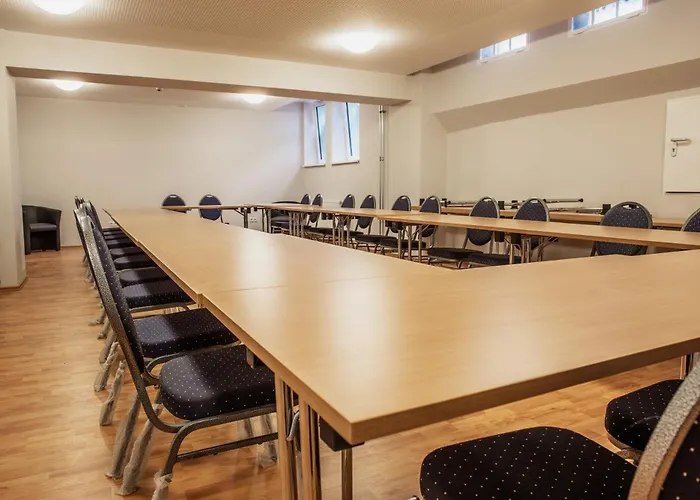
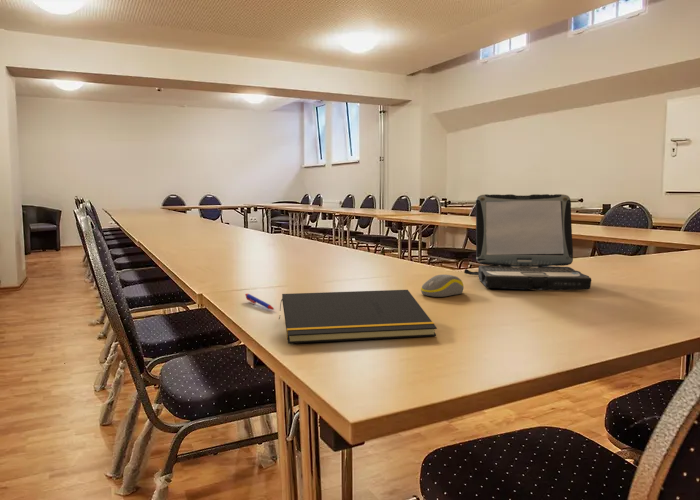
+ notepad [278,289,438,344]
+ computer mouse [420,274,464,298]
+ laptop [463,193,592,291]
+ pen [244,293,275,311]
